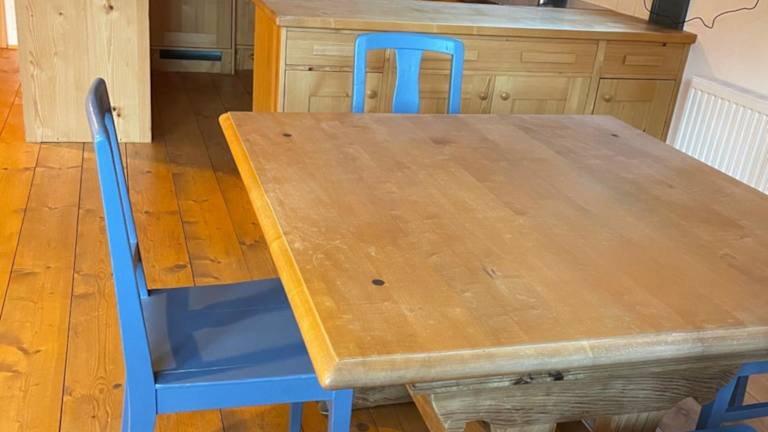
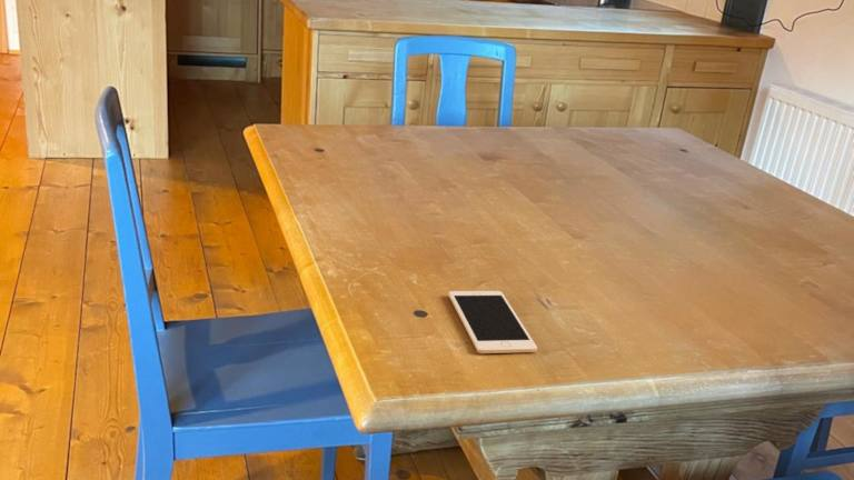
+ cell phone [447,290,538,354]
